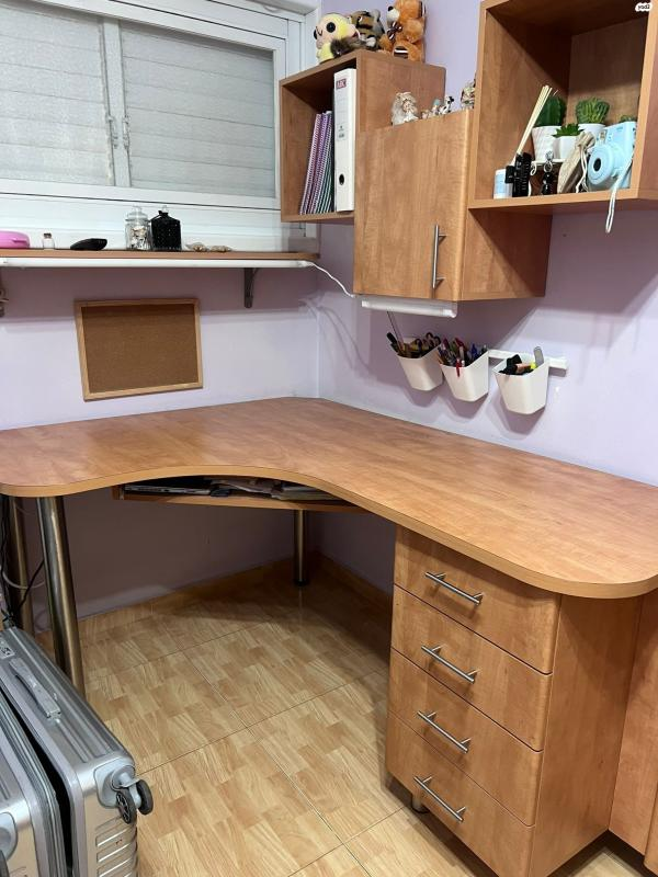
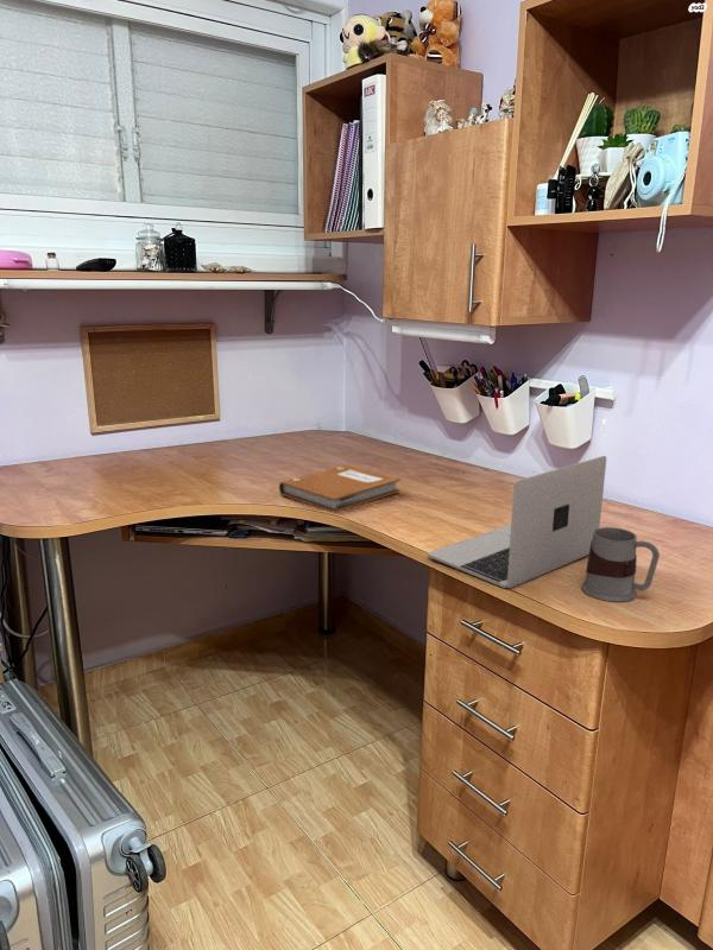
+ laptop [427,455,607,589]
+ notebook [278,464,402,513]
+ mug [580,526,661,603]
